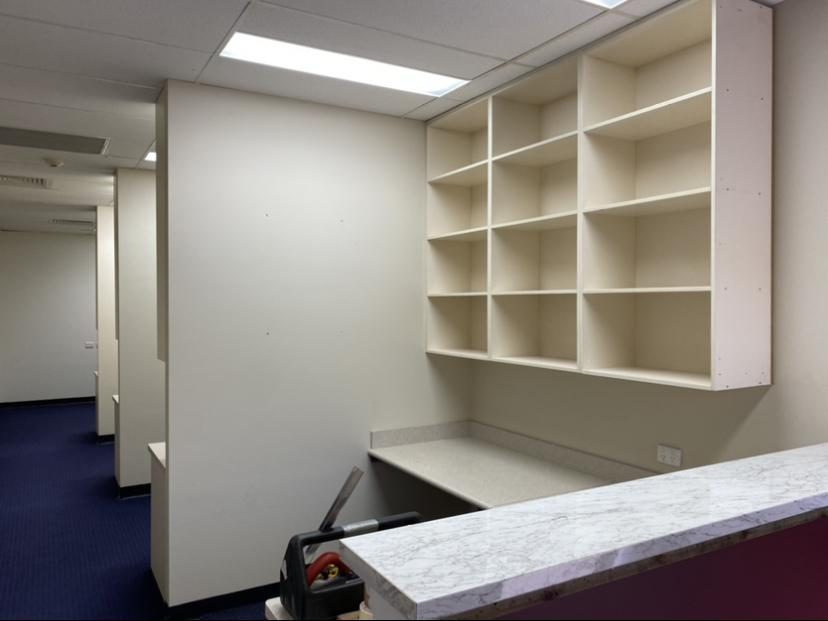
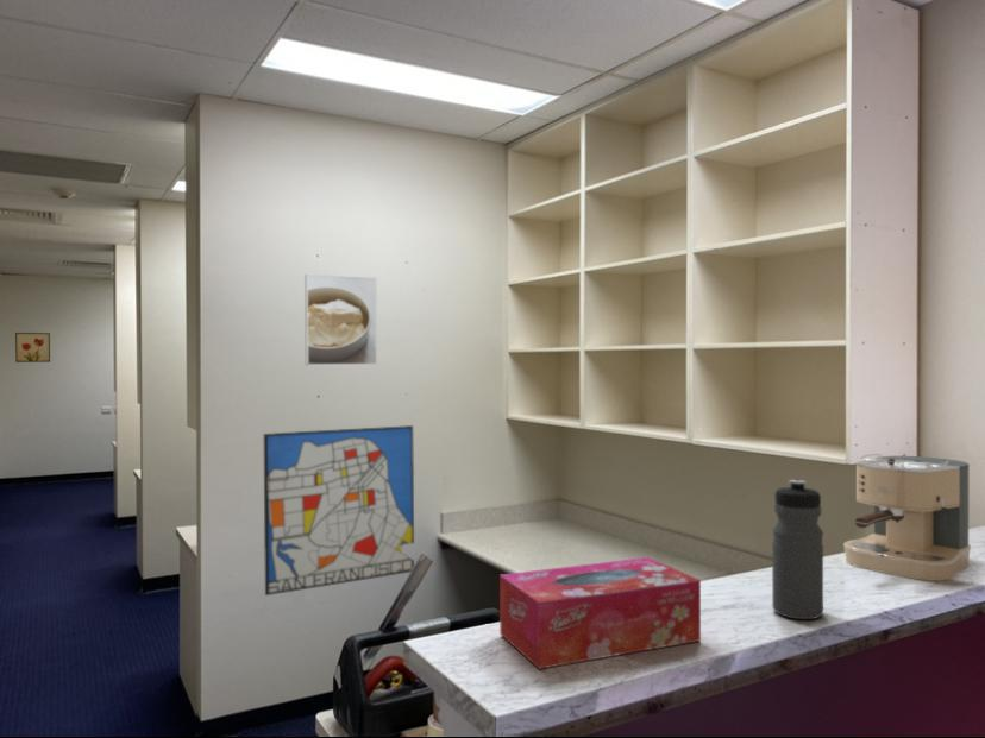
+ wall art [14,332,51,364]
+ tissue box [498,556,702,670]
+ water bottle [771,479,824,620]
+ coffee maker [842,453,972,581]
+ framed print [303,273,378,366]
+ wall art [263,424,415,597]
